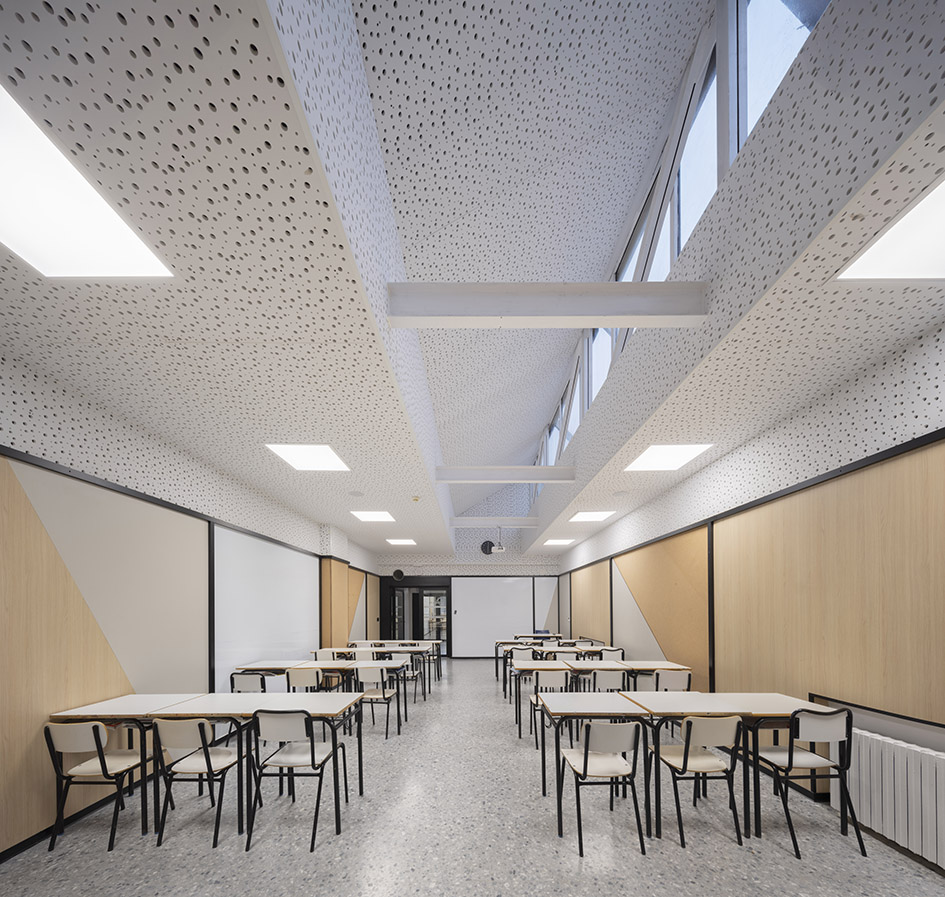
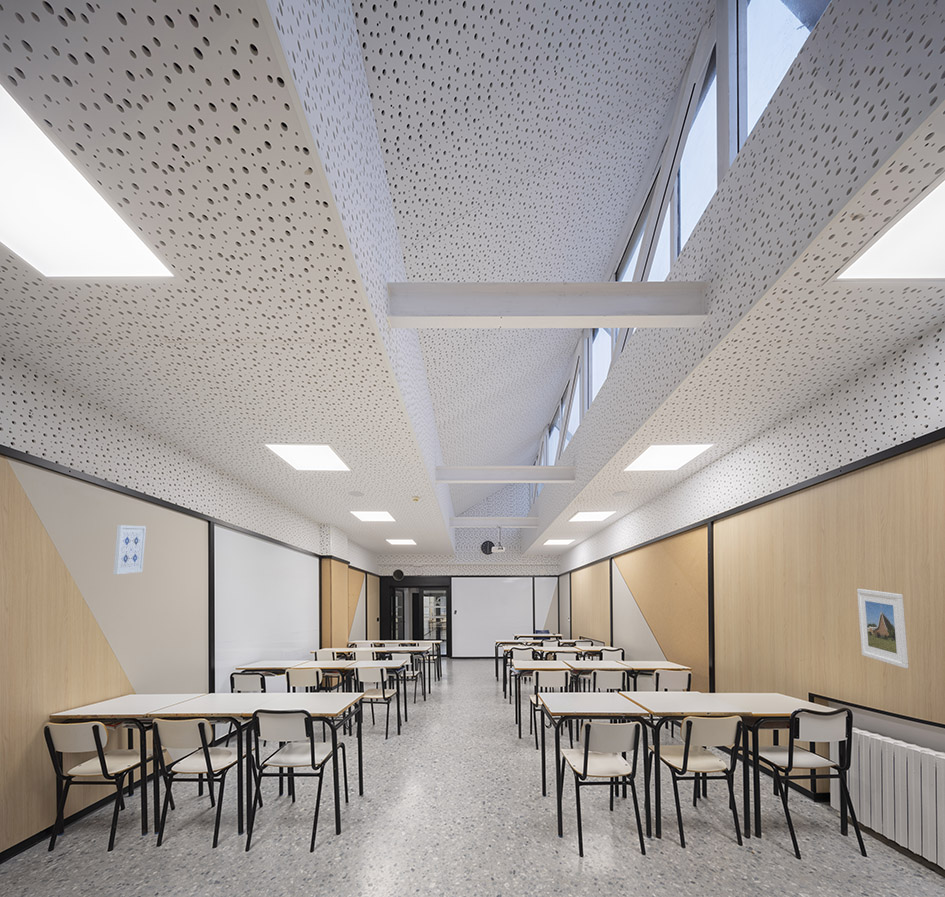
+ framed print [856,588,910,669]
+ wall art [112,524,147,575]
